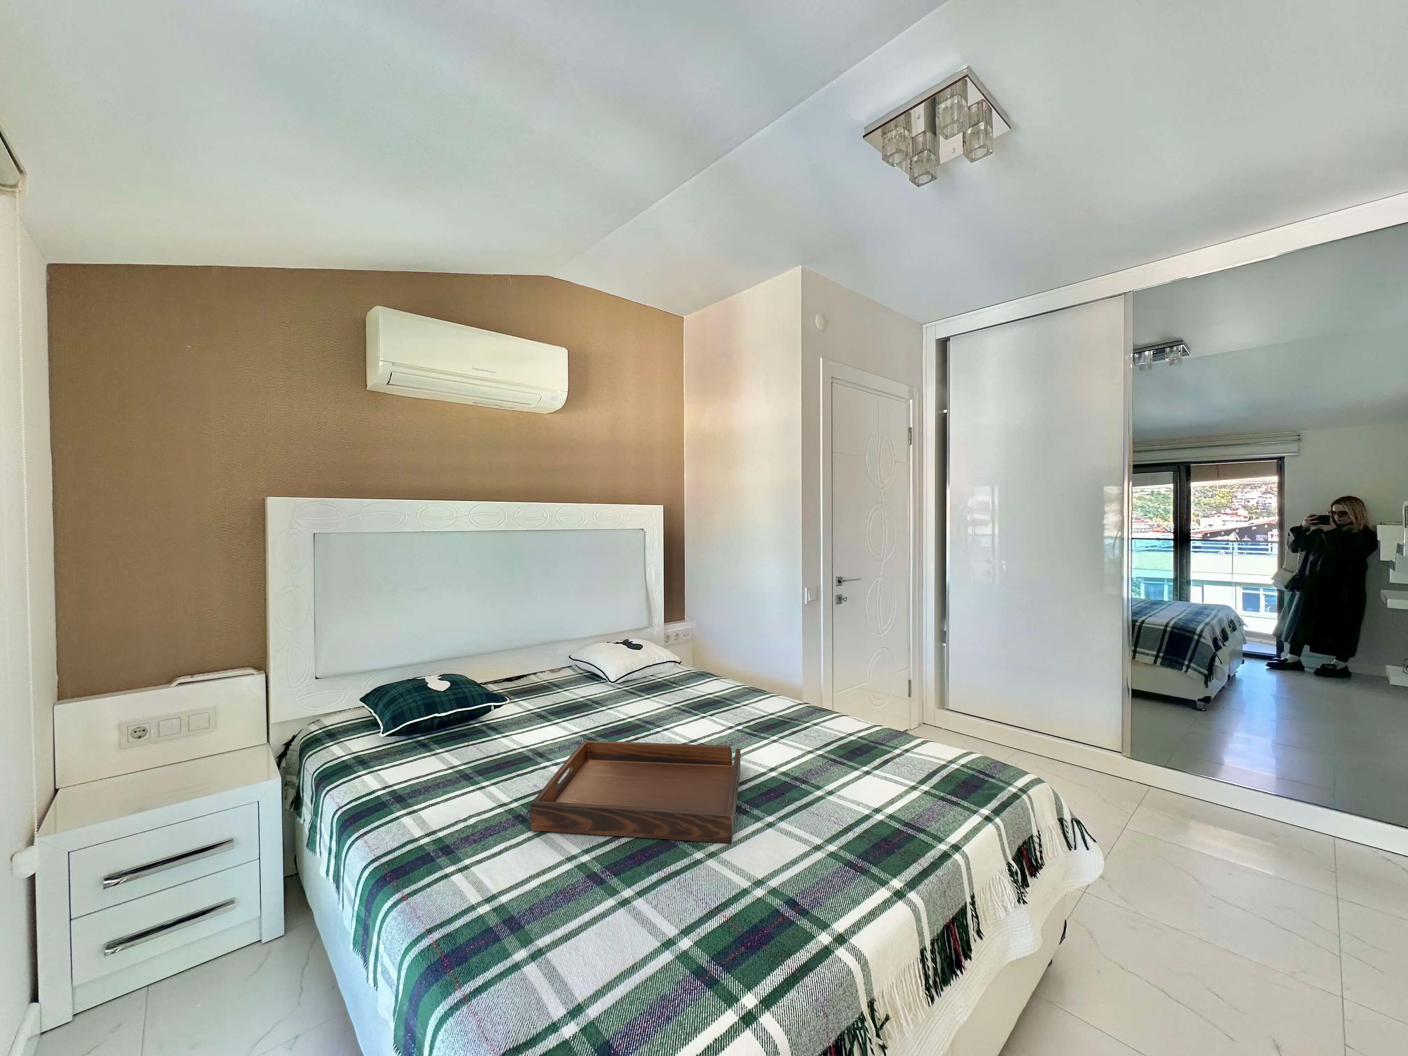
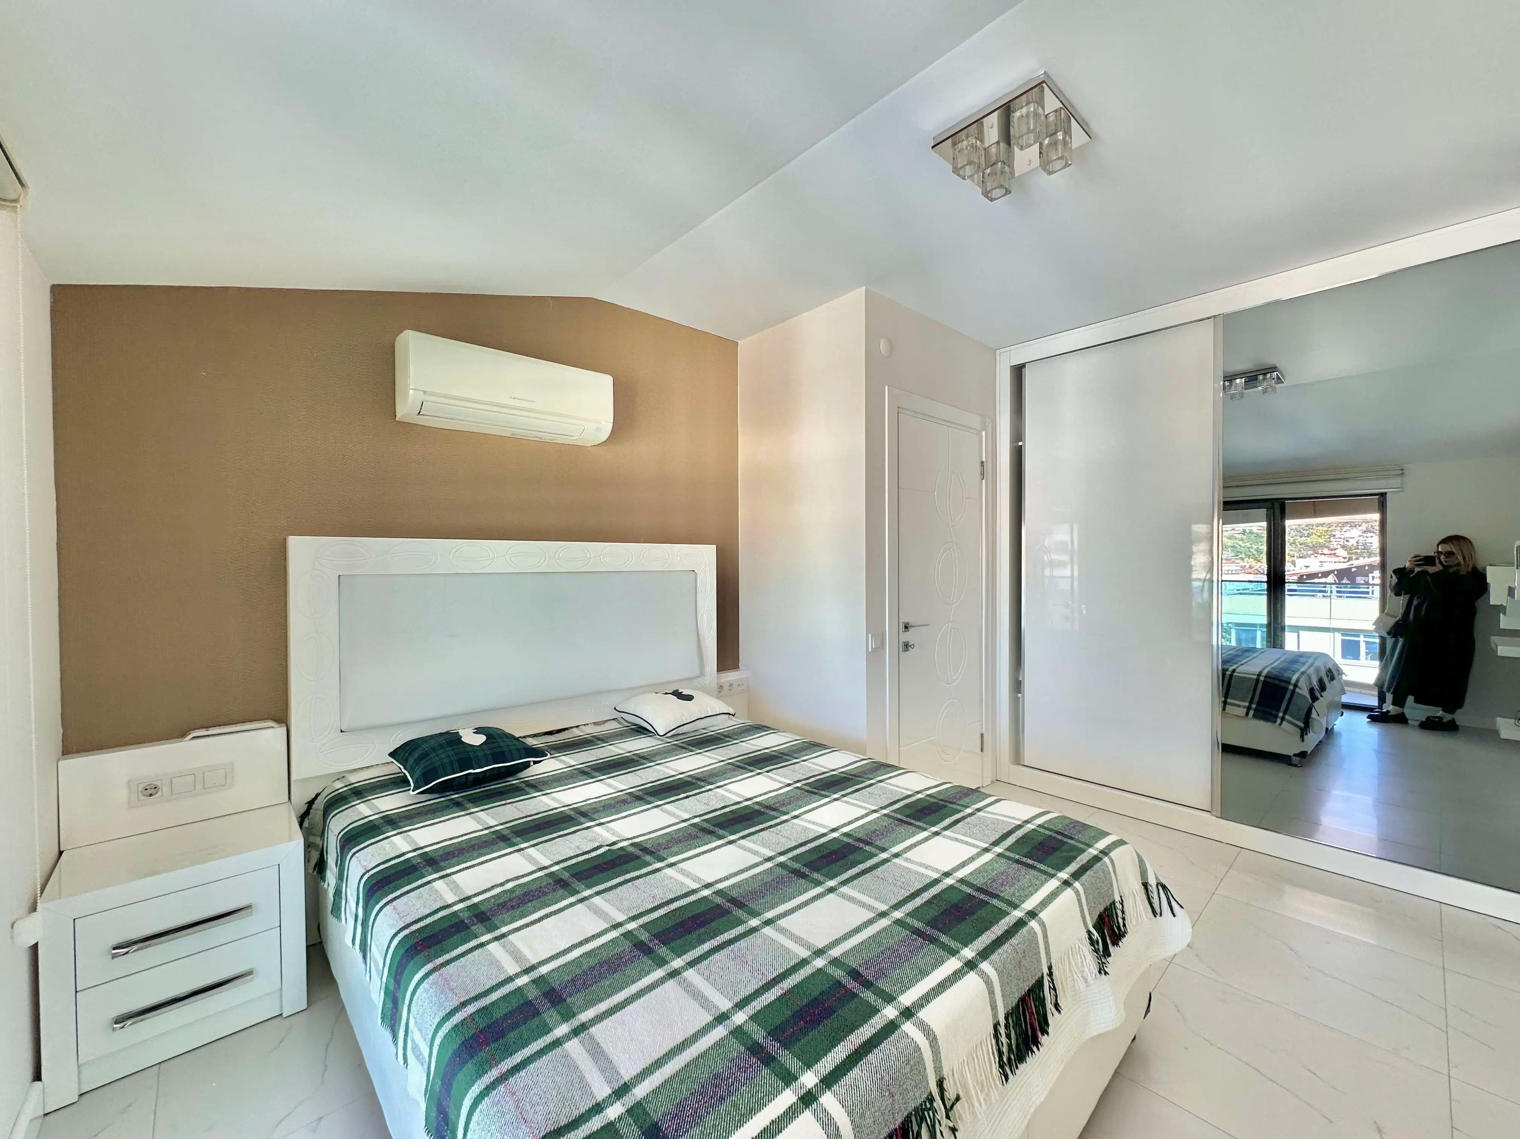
- serving tray [530,740,741,844]
